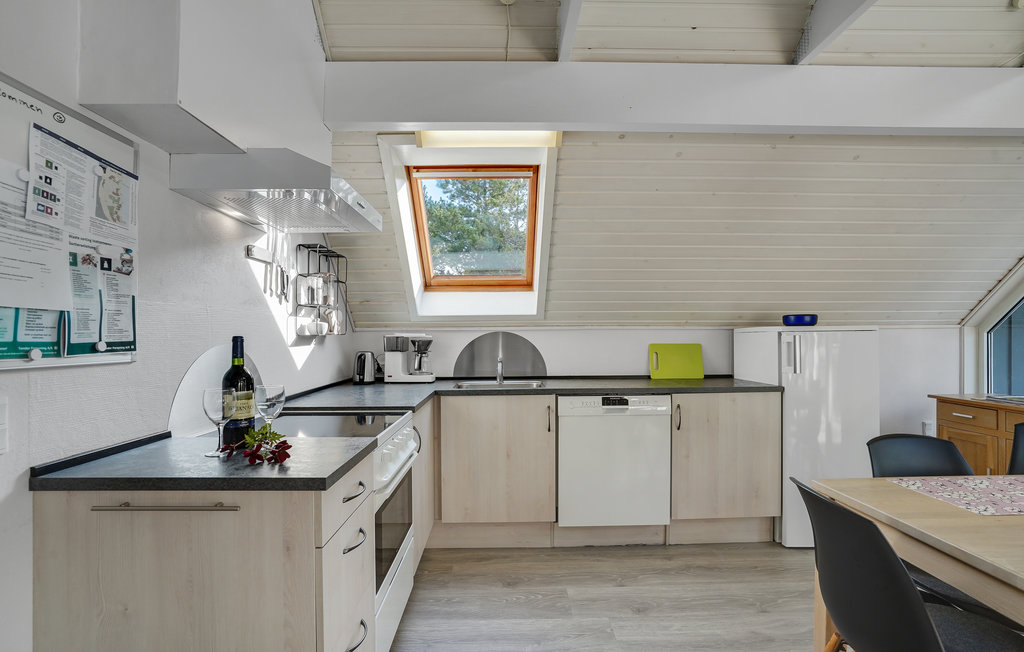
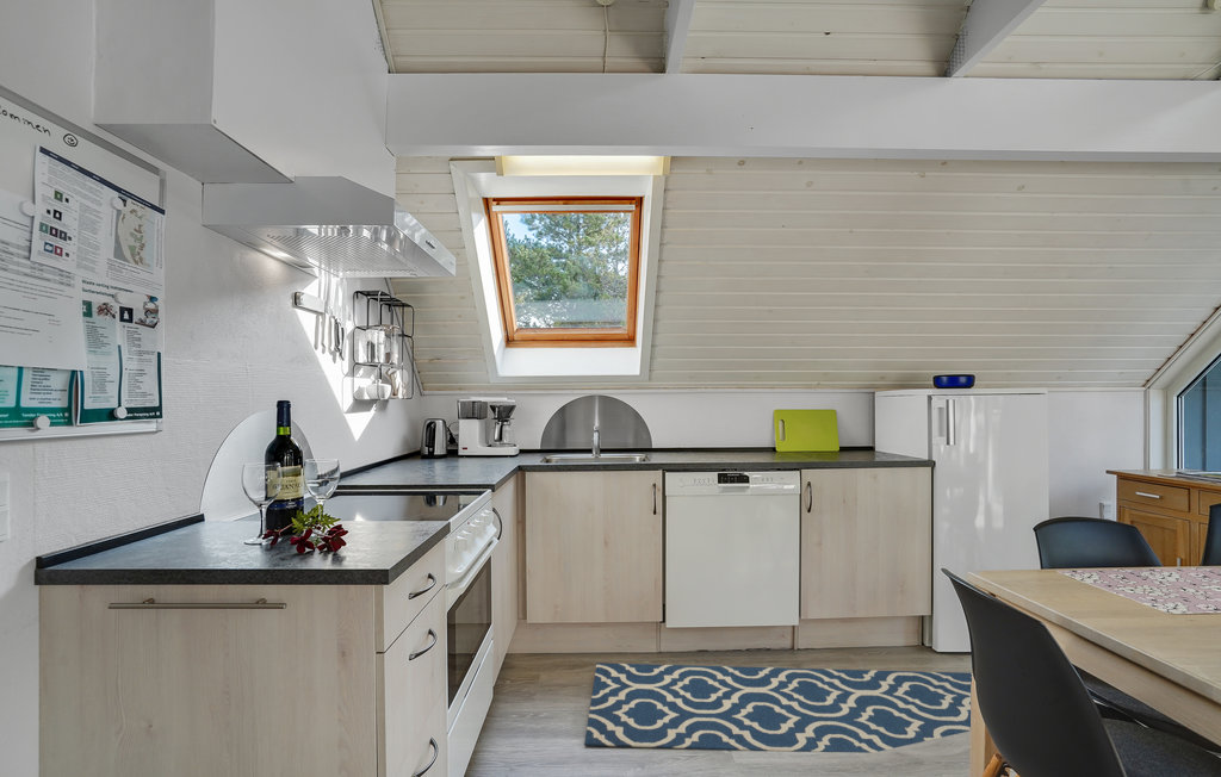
+ rug [583,661,972,754]
